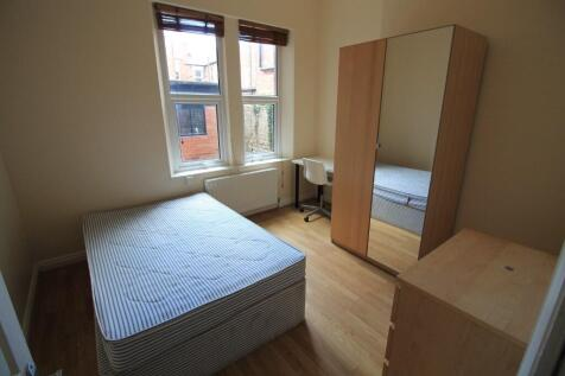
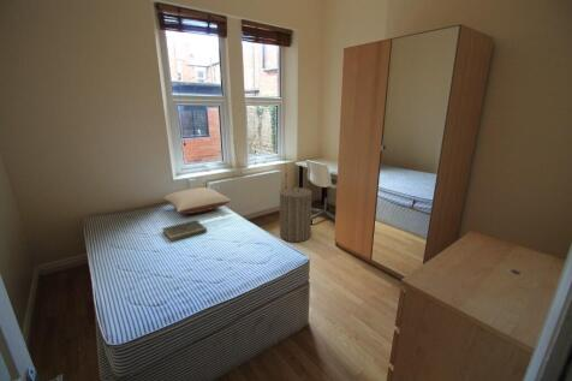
+ pillow [162,186,232,215]
+ book [161,219,208,243]
+ laundry hamper [278,183,314,243]
